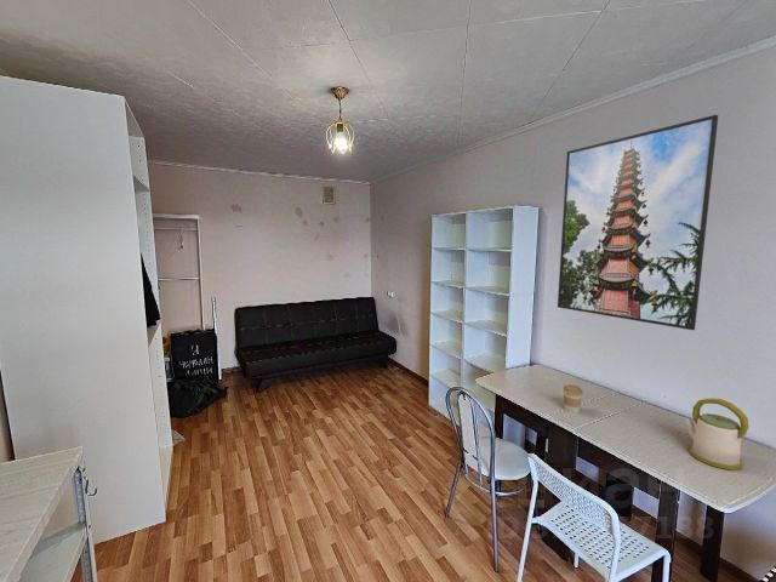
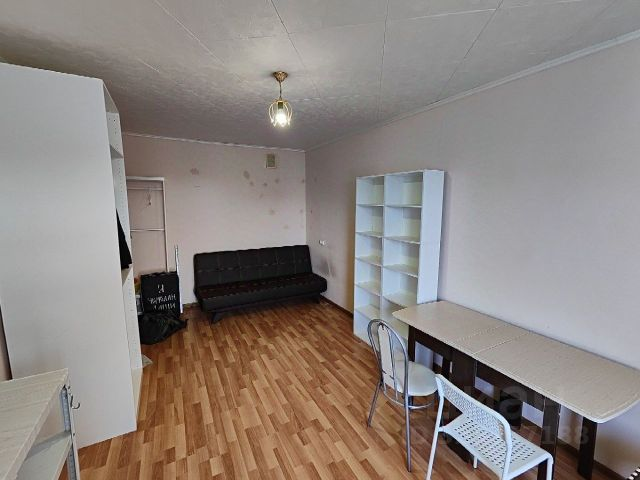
- kettle [683,398,751,470]
- coffee cup [563,383,584,415]
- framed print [557,114,719,331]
